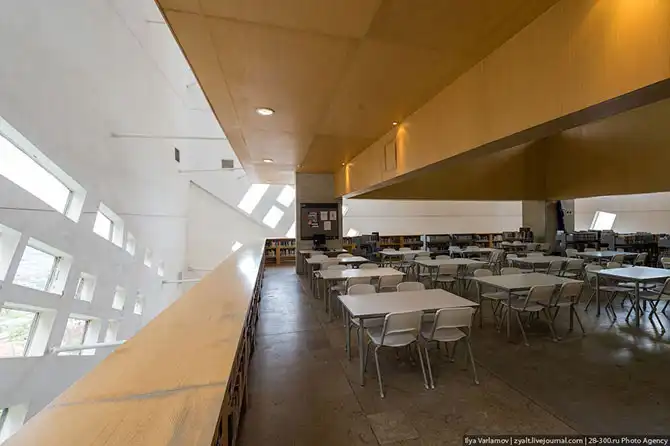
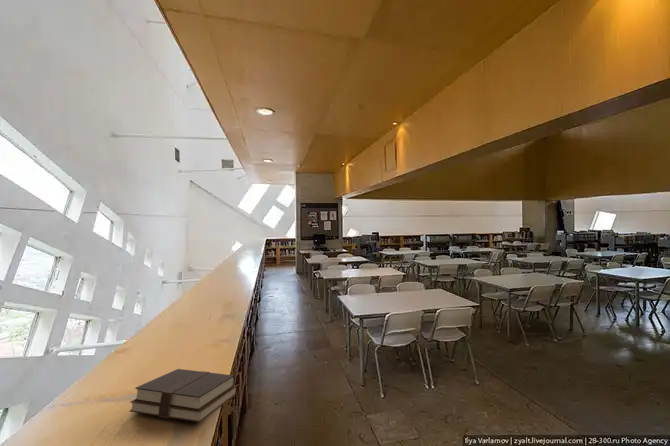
+ bible [128,368,238,423]
